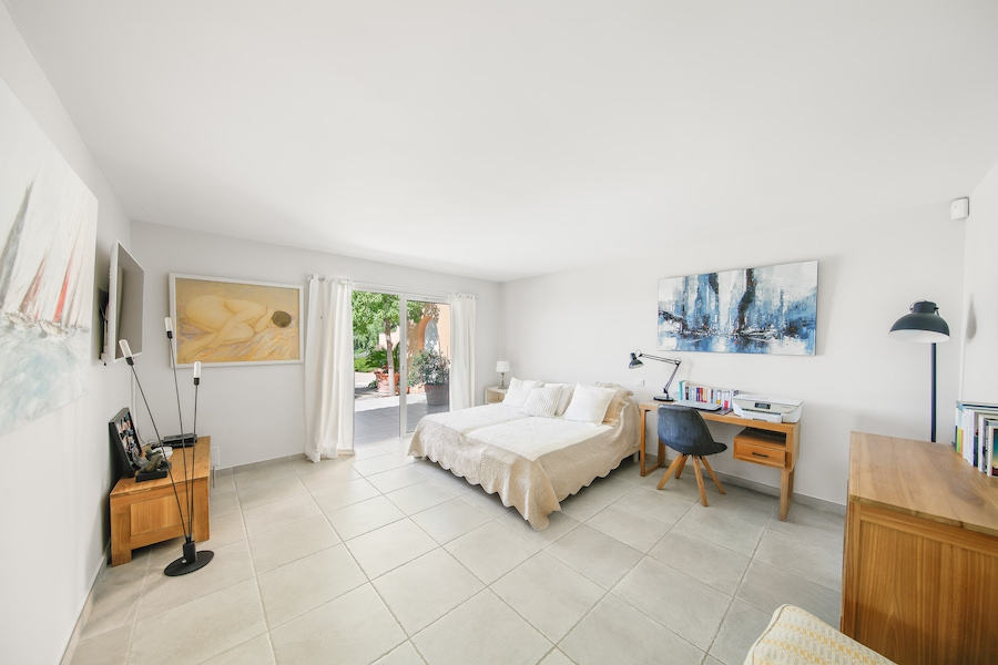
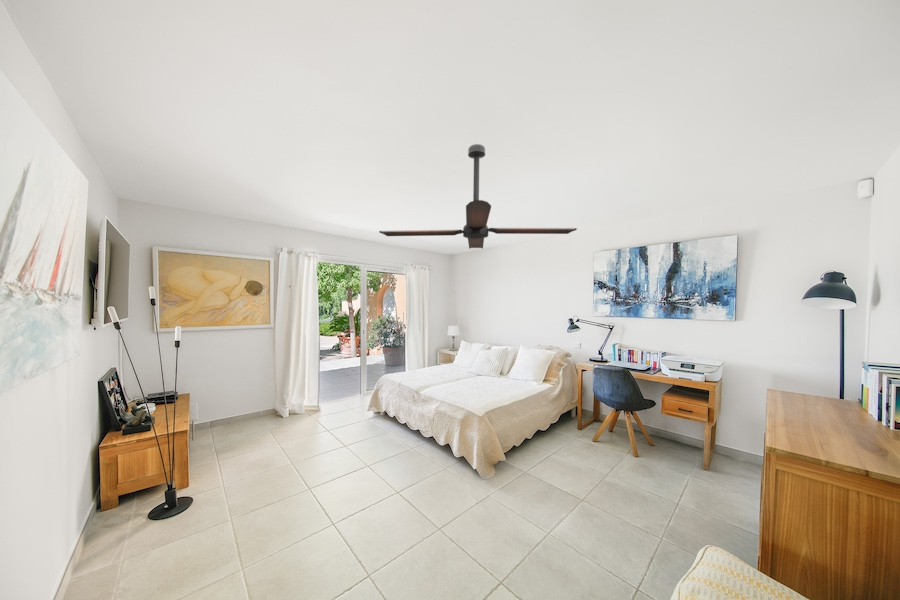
+ ceiling fan [378,143,578,250]
